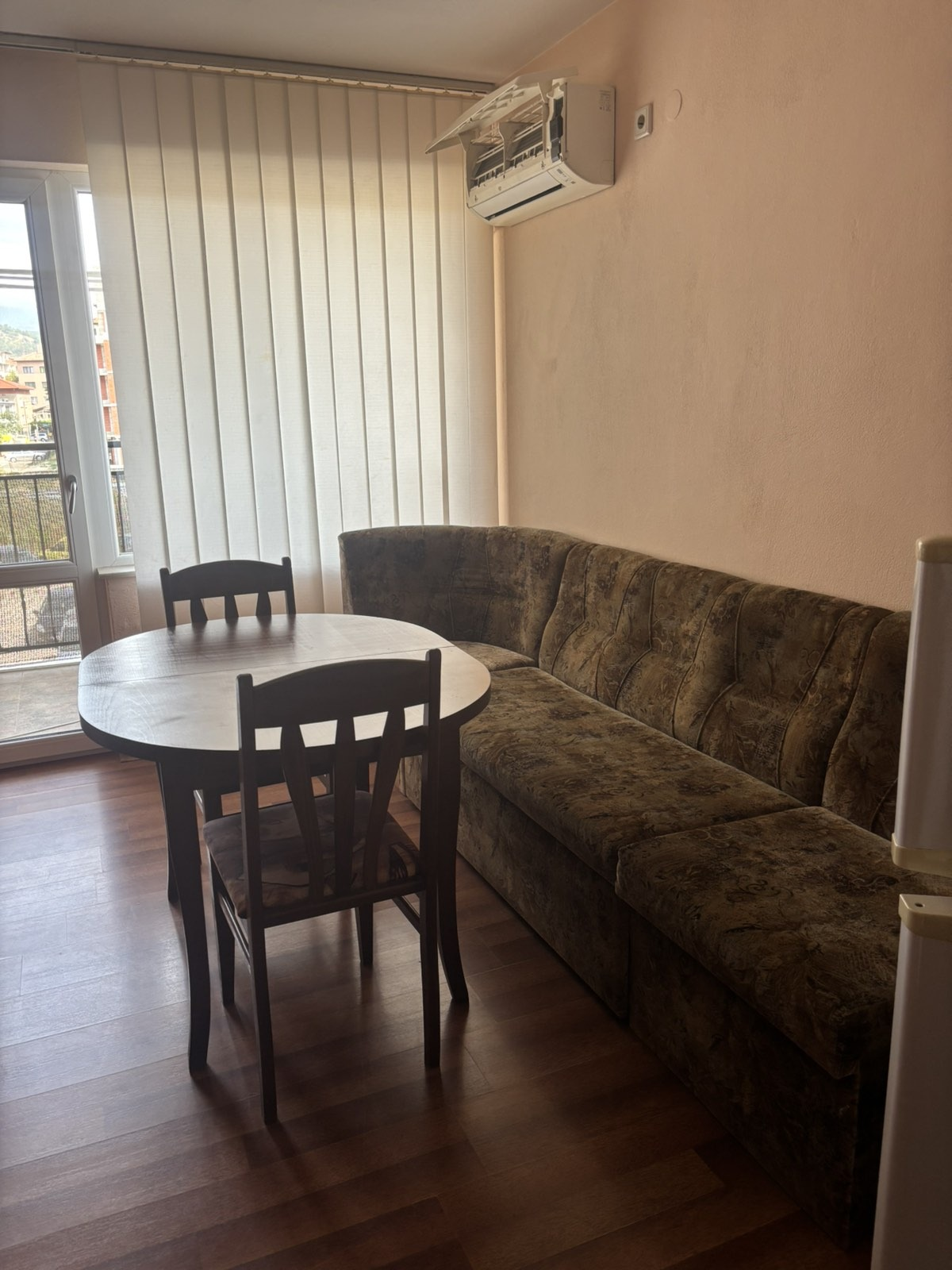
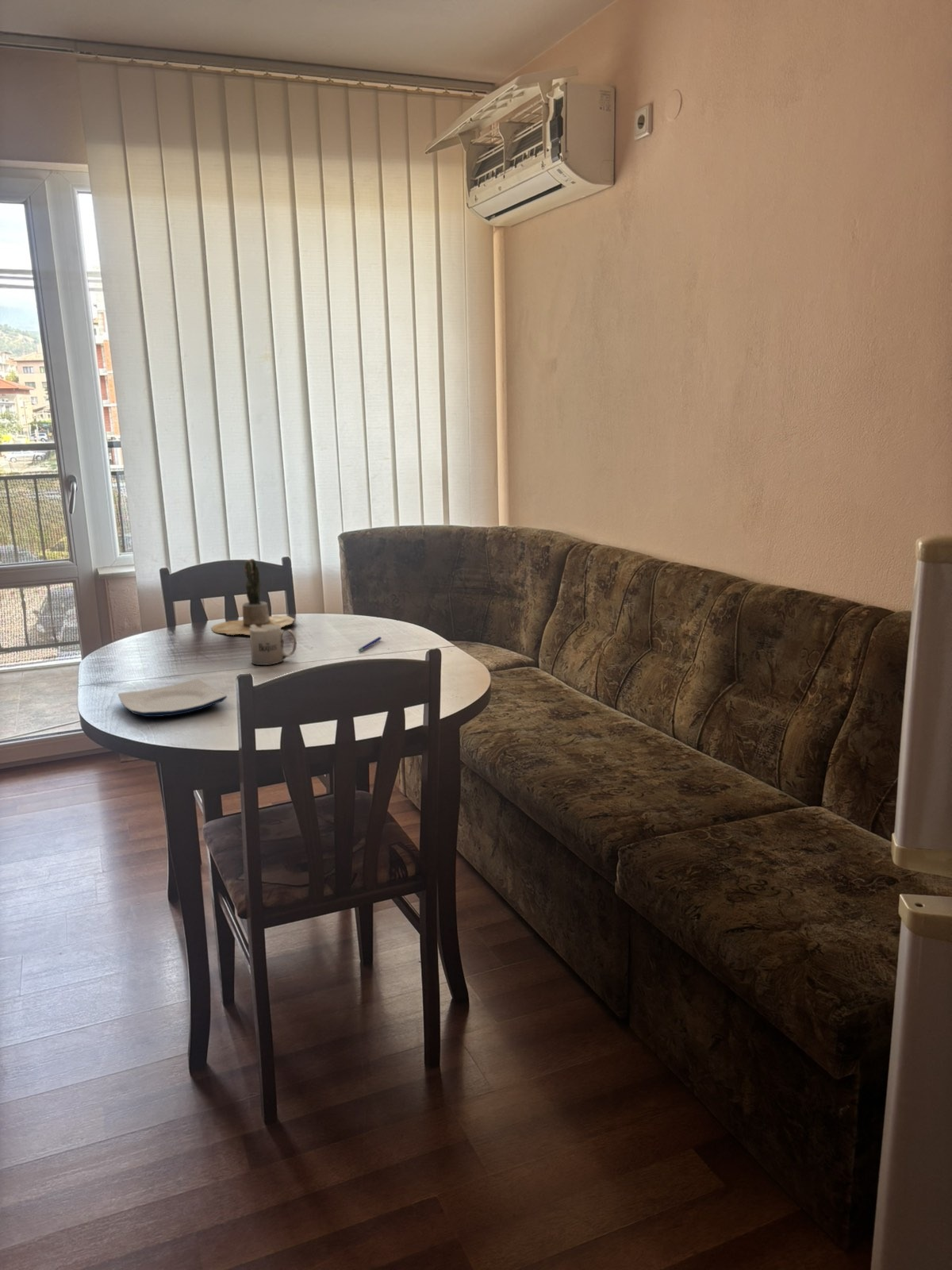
+ potted cactus [211,558,295,636]
+ plate [117,678,228,718]
+ pen [358,636,382,652]
+ mug [249,625,298,666]
